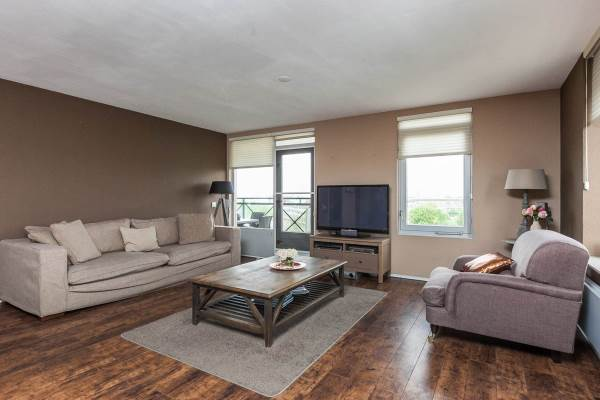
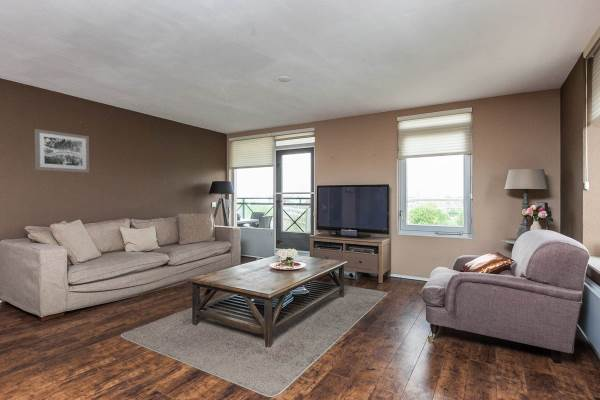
+ wall art [34,128,90,173]
